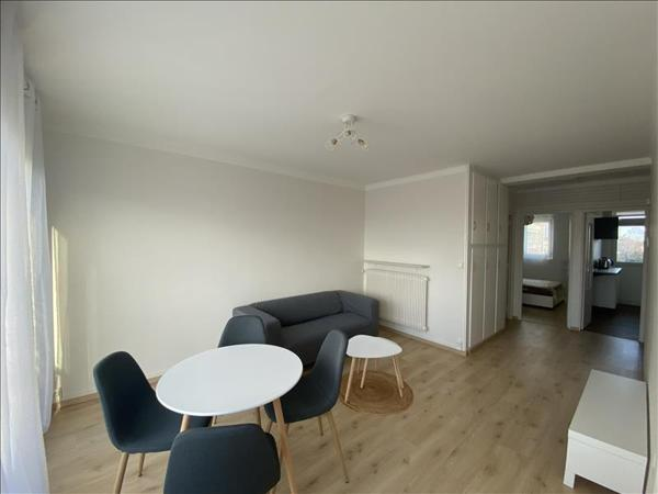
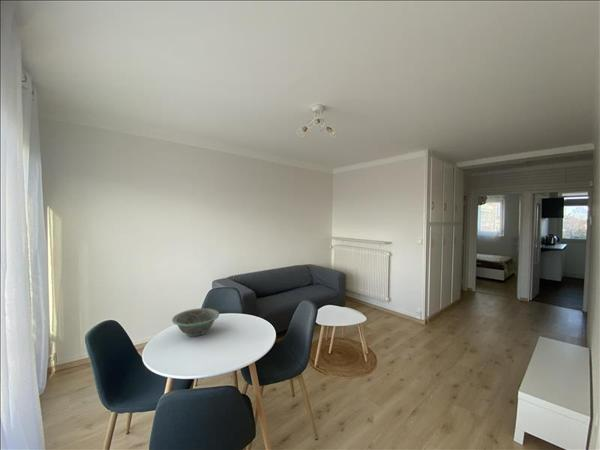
+ decorative bowl [171,307,220,338]
